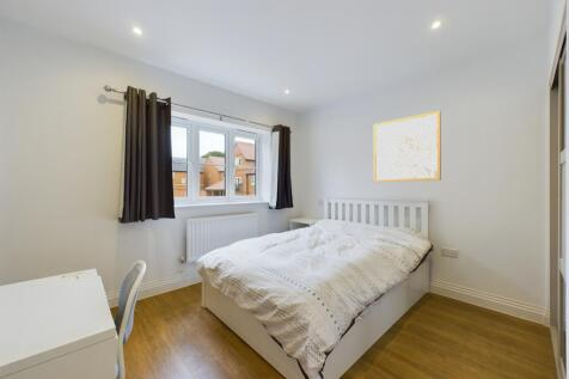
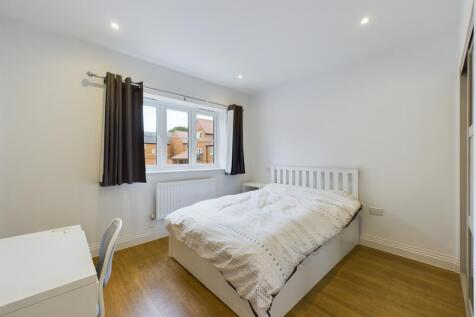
- wall art [373,110,442,183]
